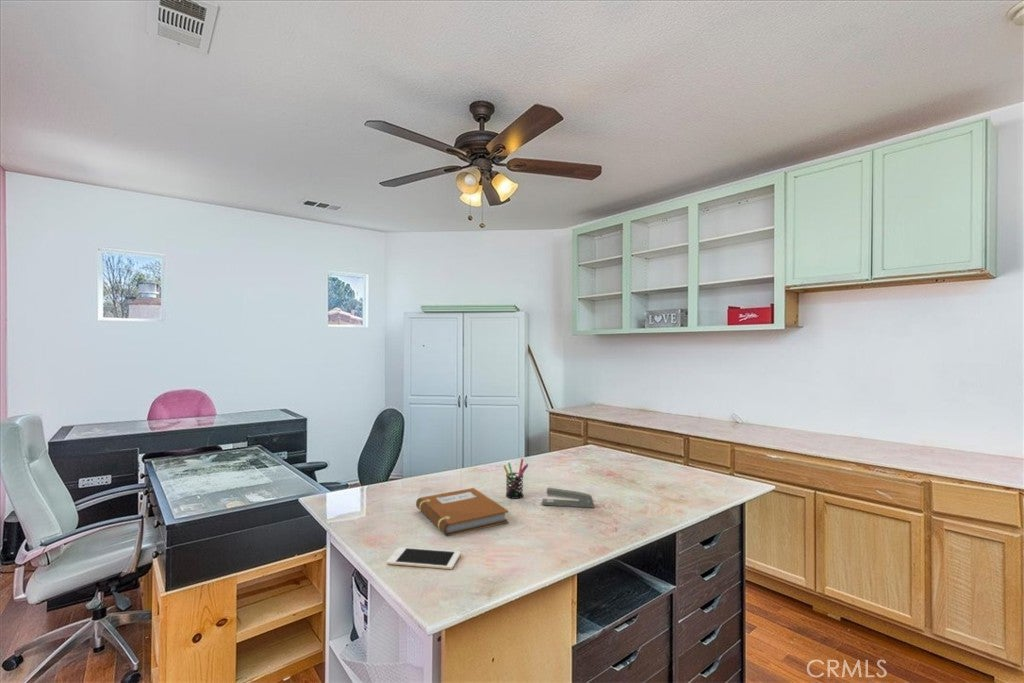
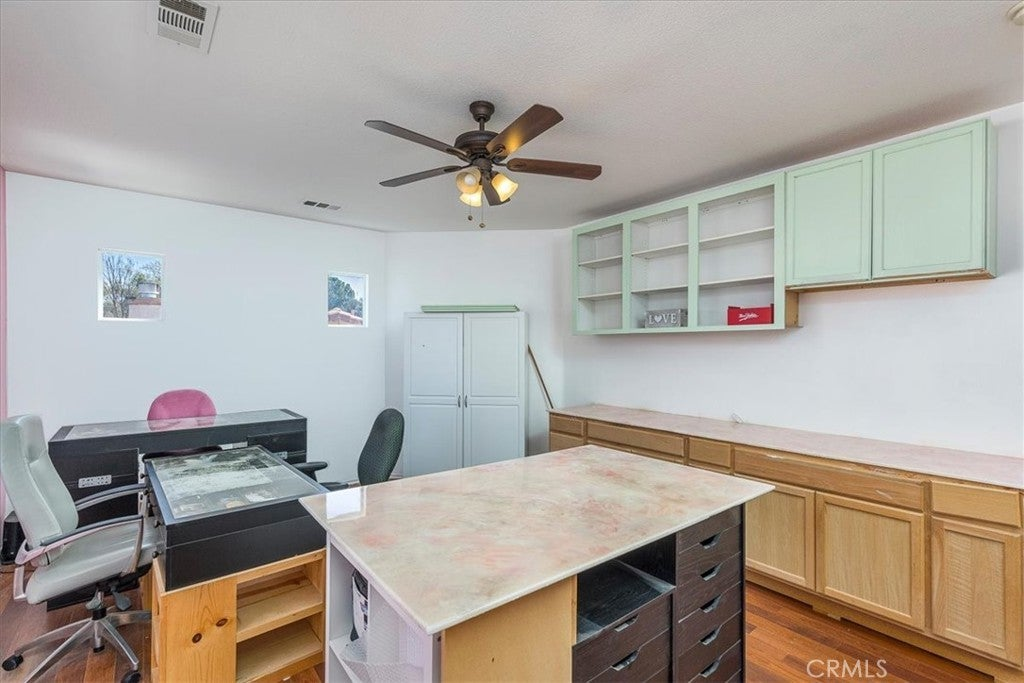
- cell phone [386,546,461,570]
- notebook [415,487,510,537]
- pen holder [502,458,529,500]
- stapler [540,487,595,509]
